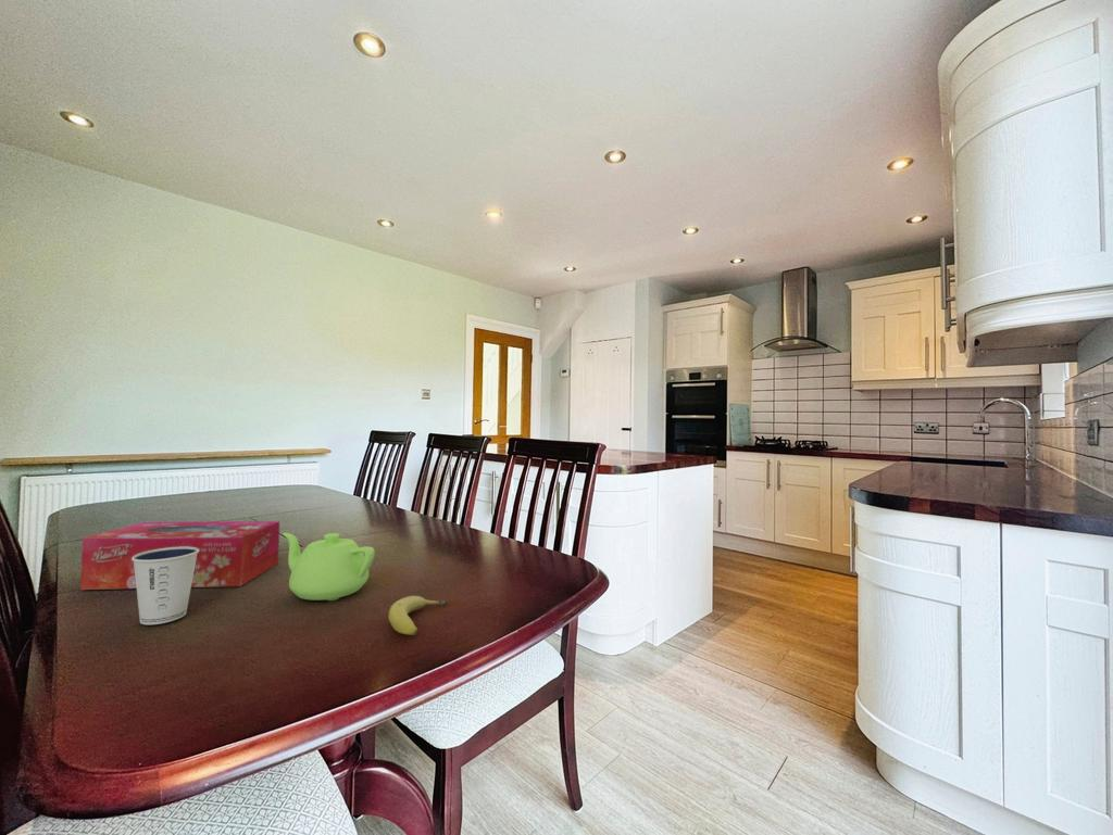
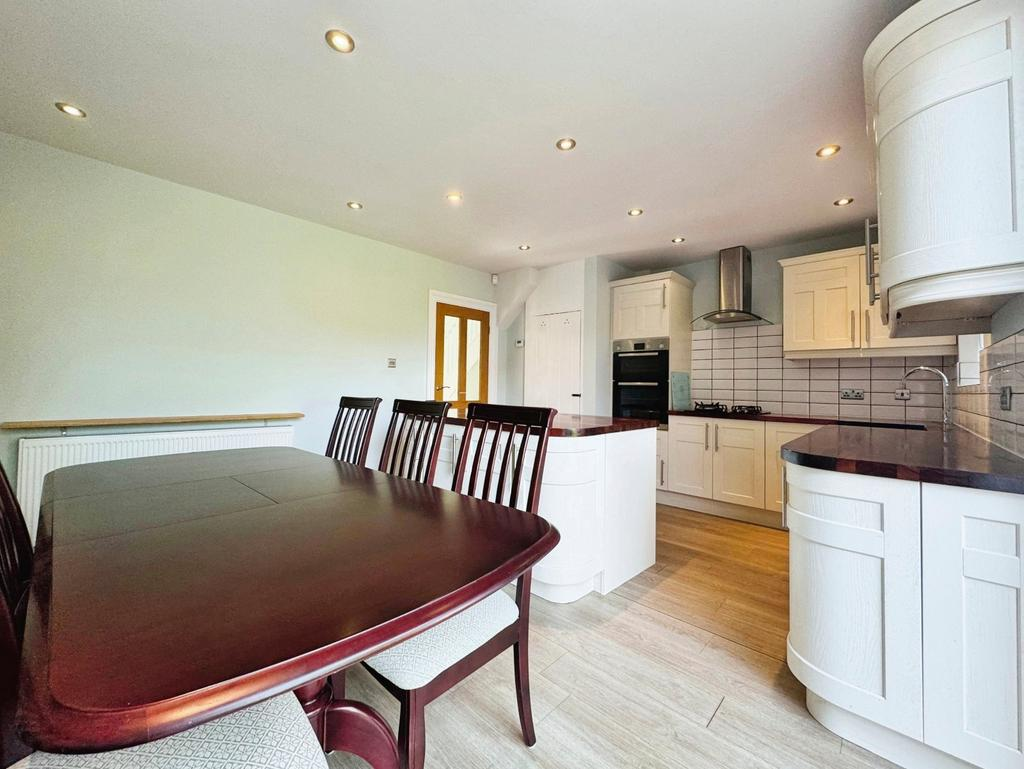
- fruit [387,595,448,636]
- teapot [282,532,376,602]
- tissue box [79,520,280,591]
- dixie cup [132,546,199,625]
